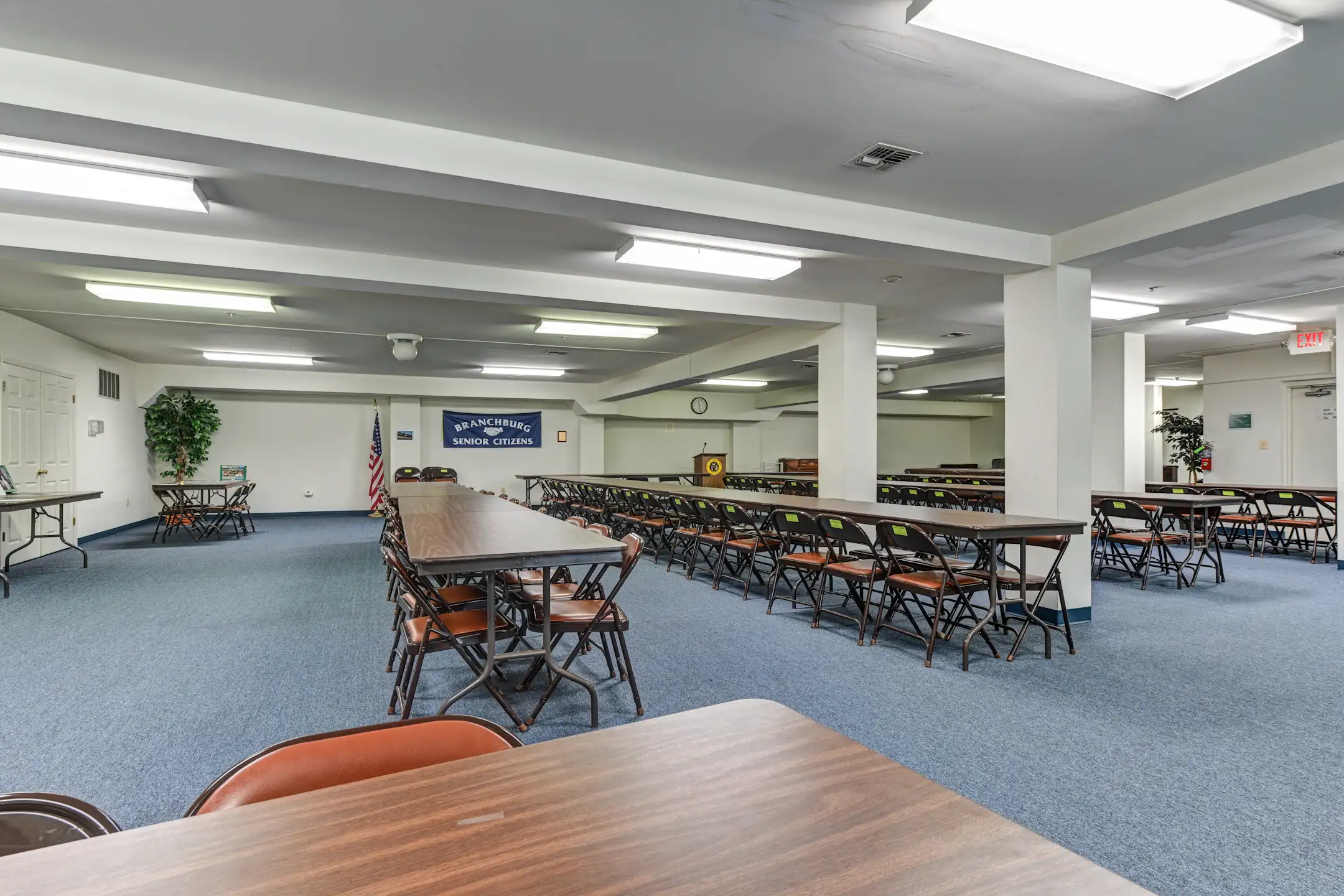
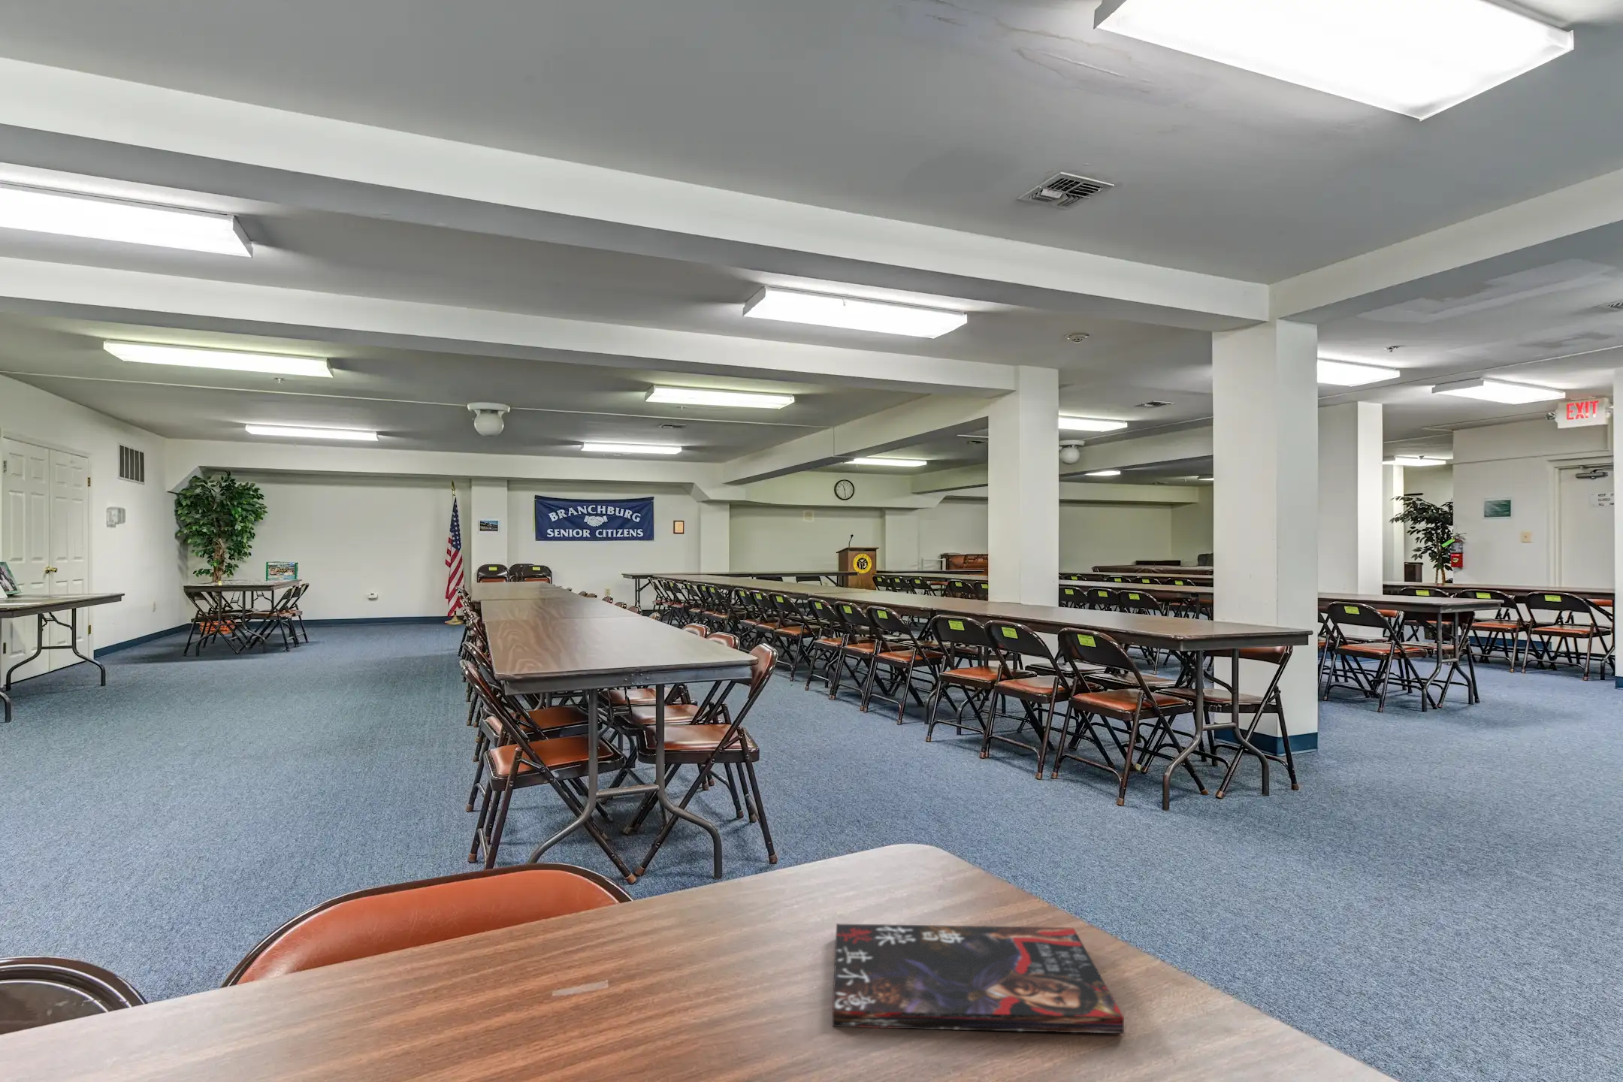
+ book [832,924,1124,1034]
